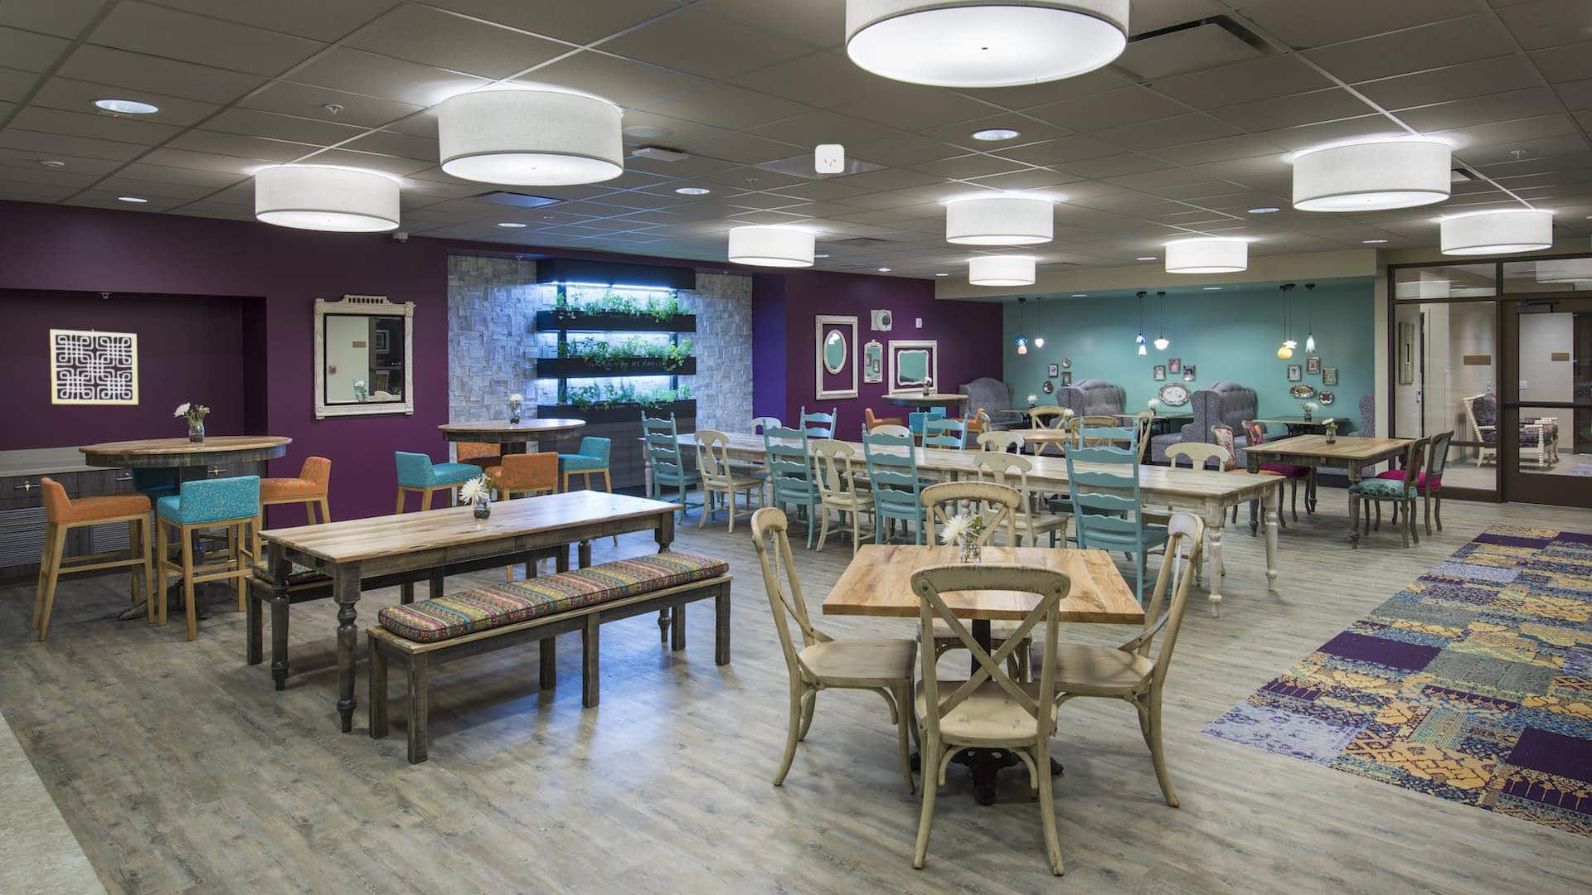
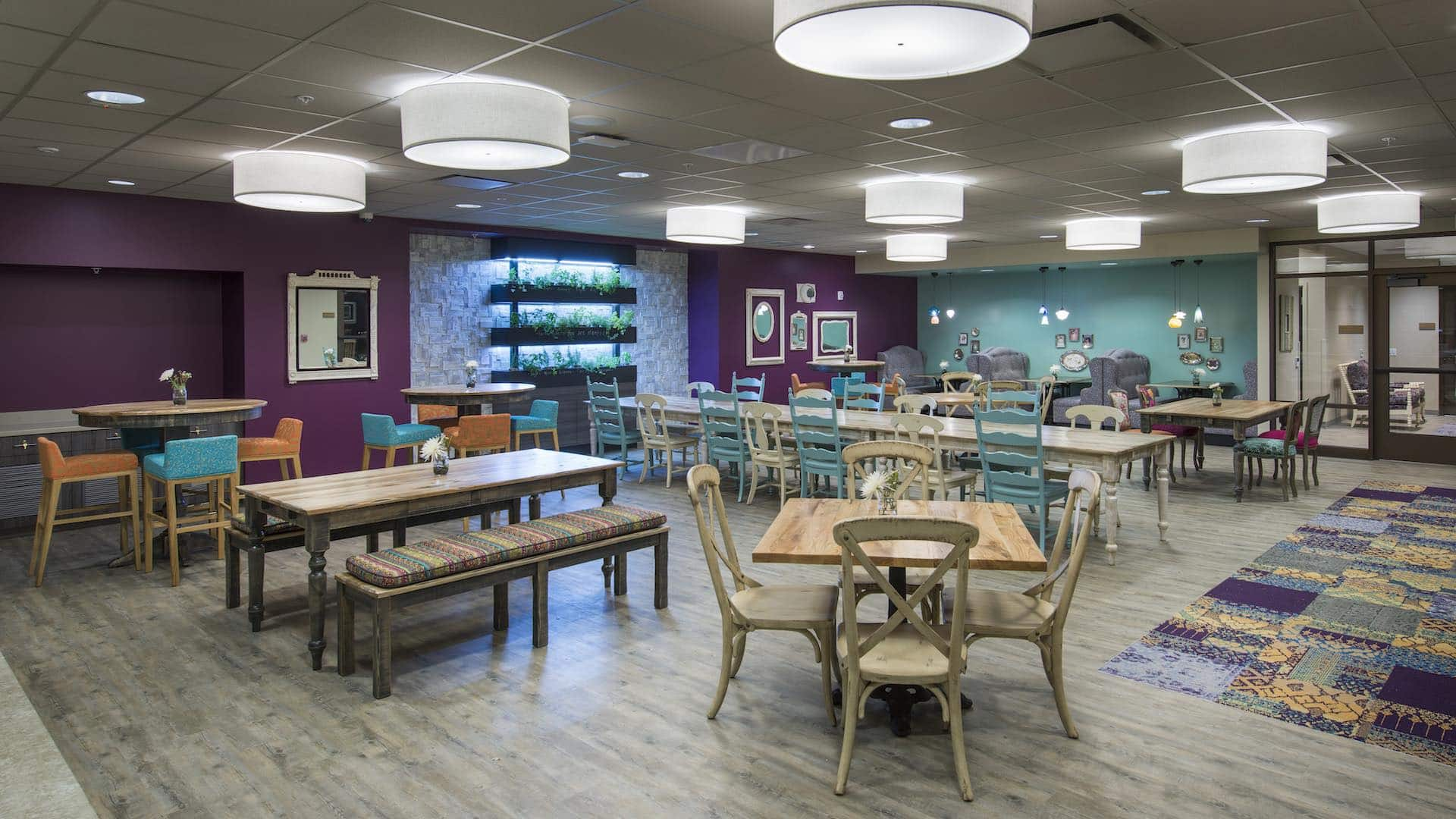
- smoke detector [815,144,845,175]
- wall art [49,328,139,405]
